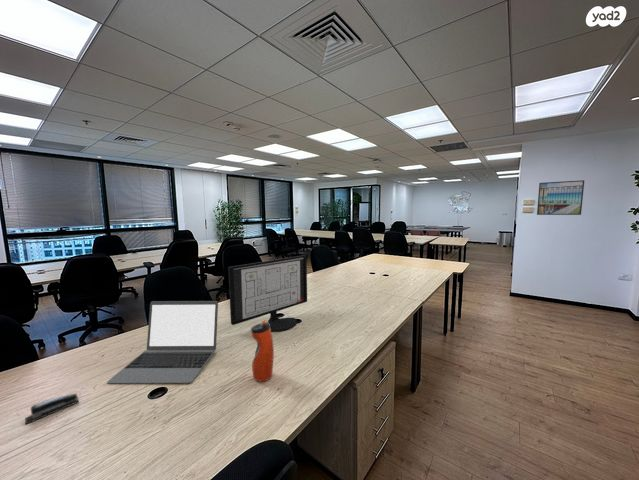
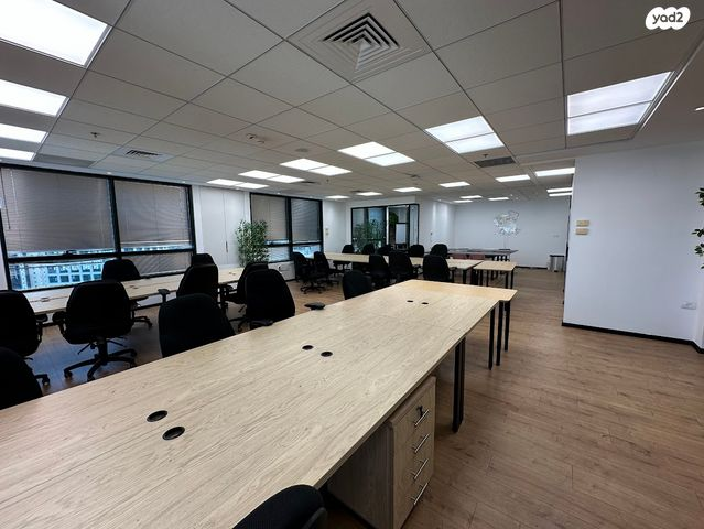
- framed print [536,179,585,216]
- laptop [106,300,219,384]
- water bottle [250,319,275,382]
- stapler [24,393,80,425]
- computer monitor [227,254,308,333]
